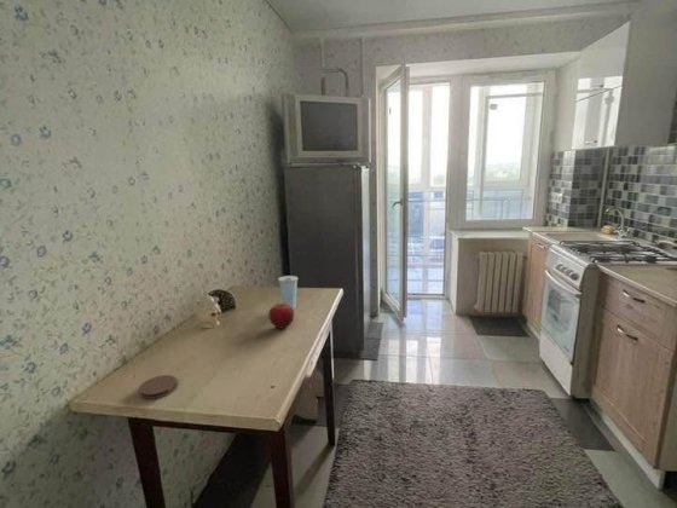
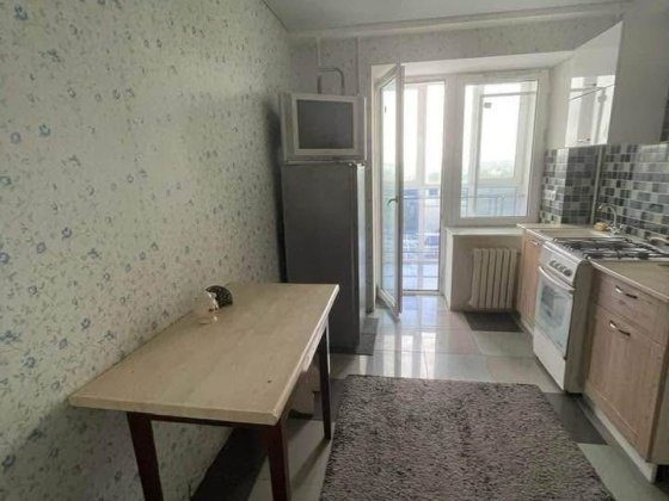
- cup [277,275,299,311]
- coaster [138,374,179,400]
- fruit [268,302,295,329]
